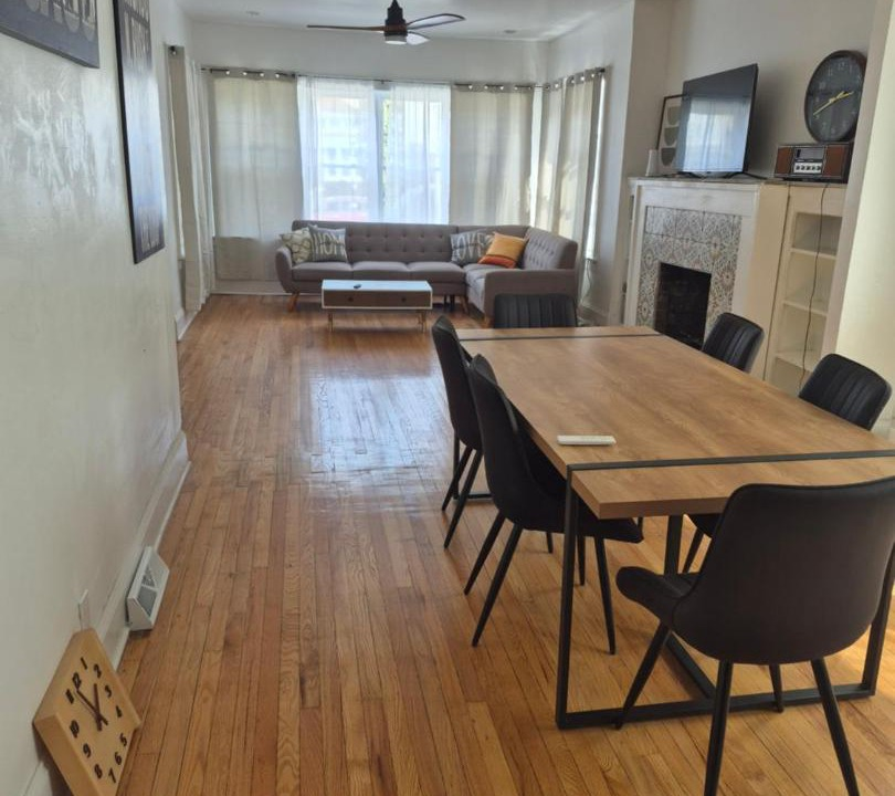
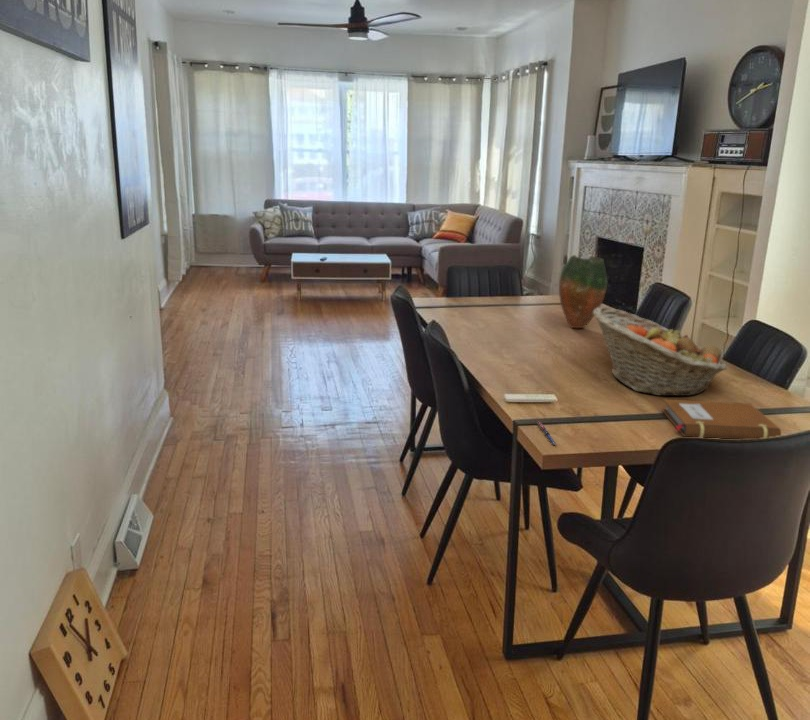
+ vase [558,254,608,329]
+ fruit basket [593,306,728,397]
+ notebook [662,399,782,440]
+ pen [537,420,557,446]
